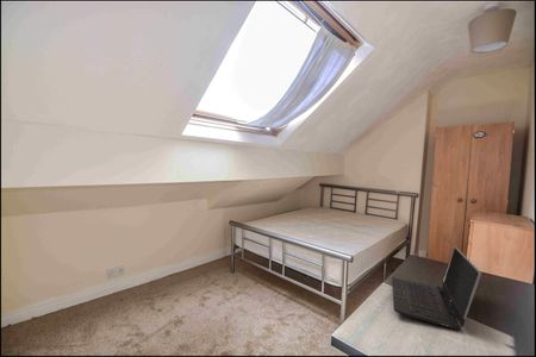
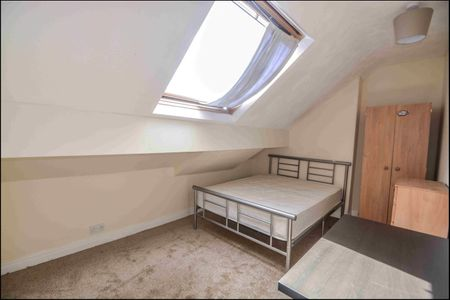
- laptop computer [391,245,482,332]
